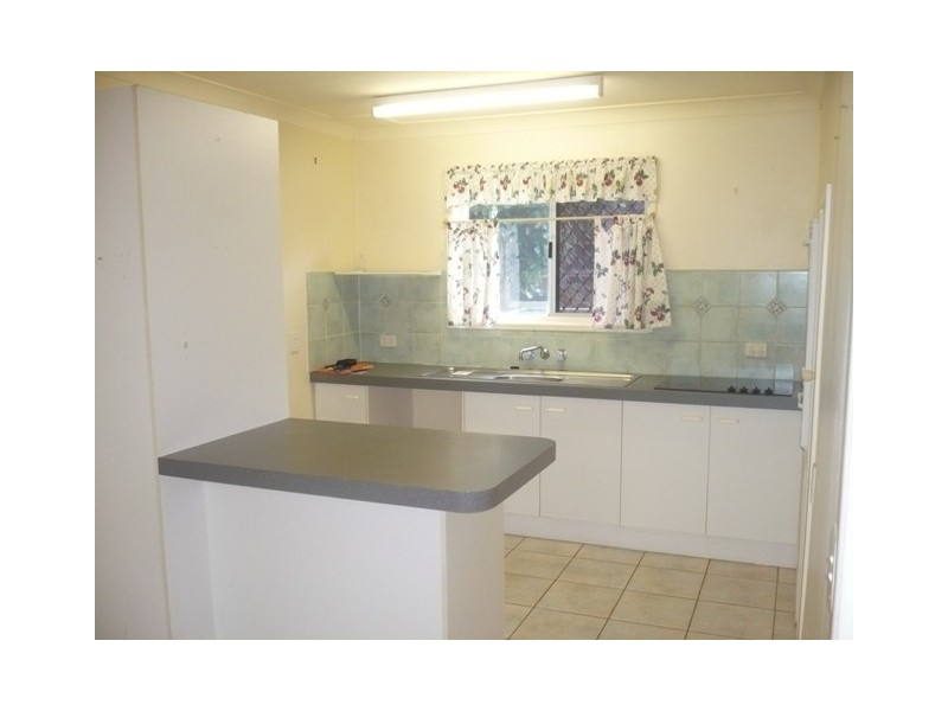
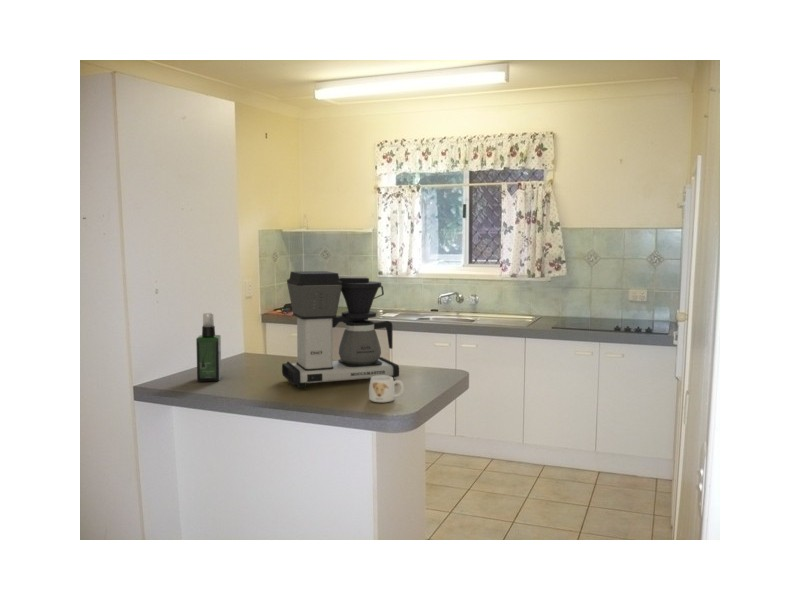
+ coffee maker [281,270,400,389]
+ mug [368,376,405,403]
+ spray bottle [195,312,222,383]
